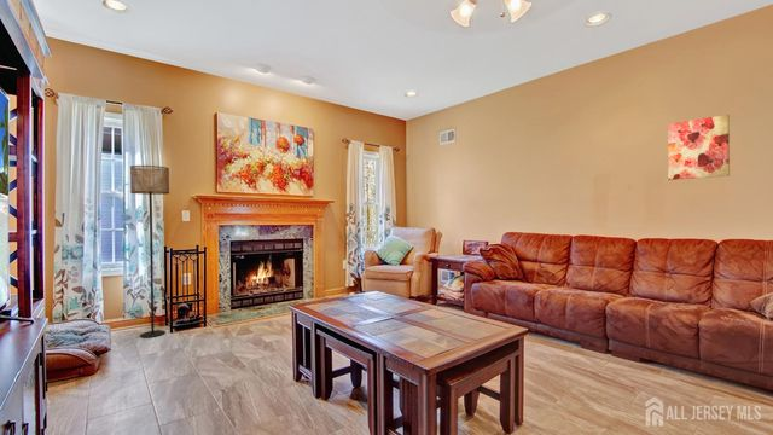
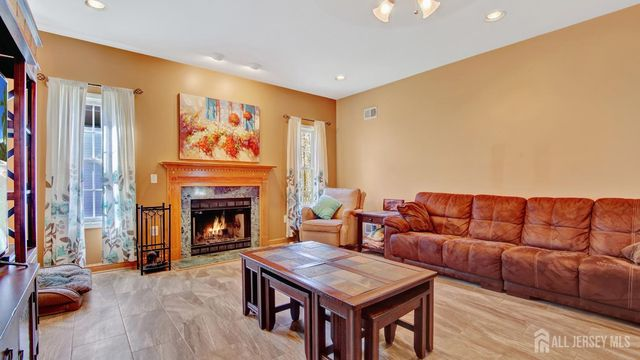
- wall art [667,114,731,181]
- floor lamp [129,164,170,338]
